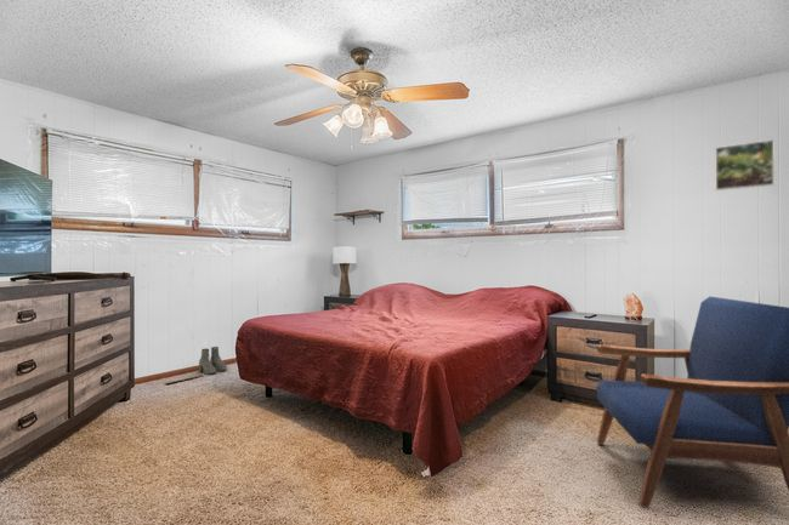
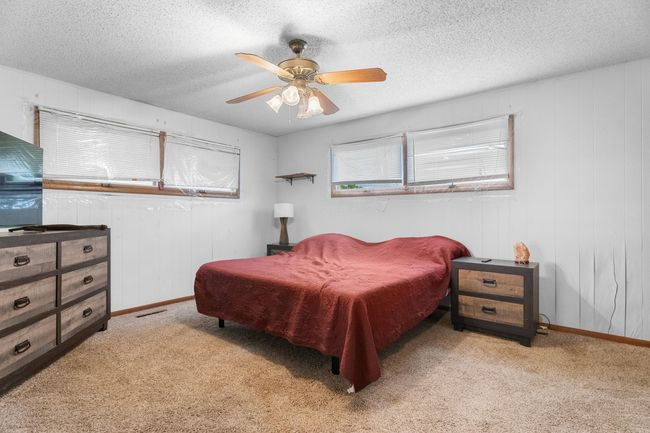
- boots [198,346,228,376]
- armchair [595,295,789,509]
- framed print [714,138,776,192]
